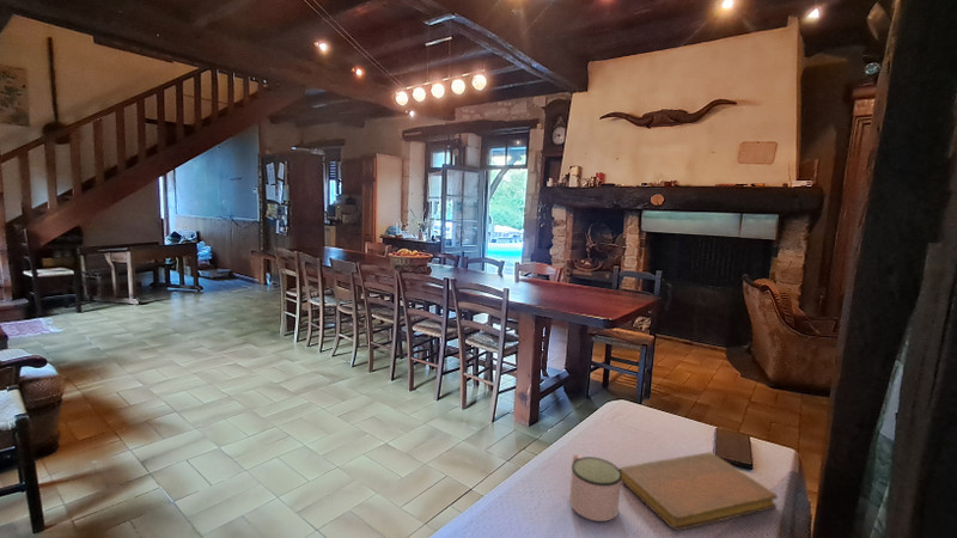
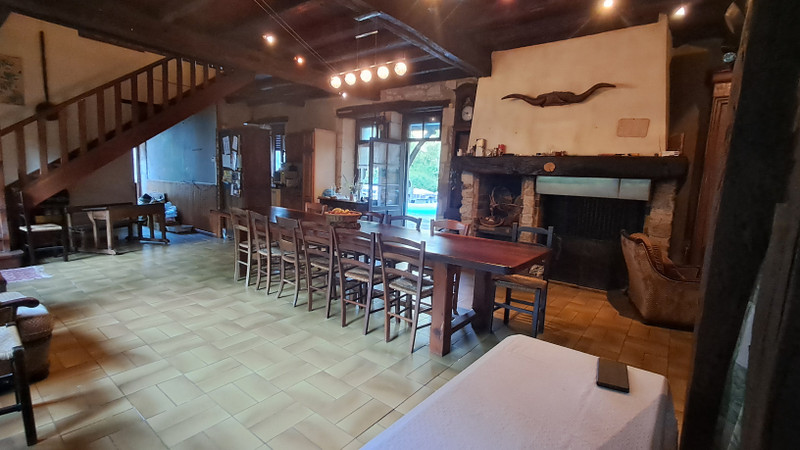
- notebook [618,451,779,532]
- mug [568,453,622,522]
